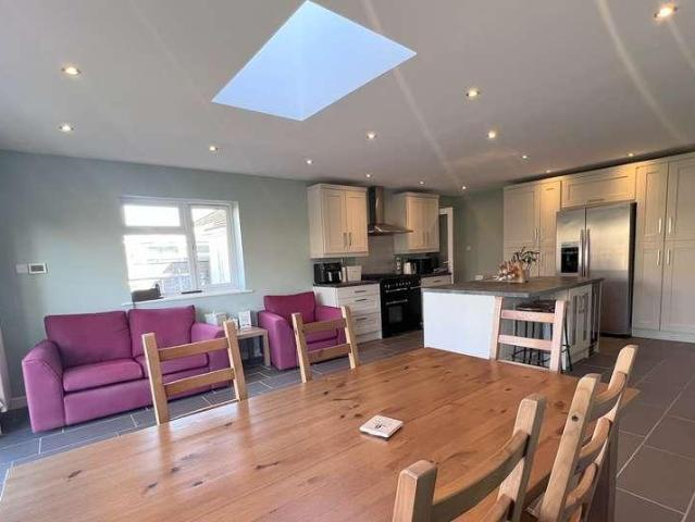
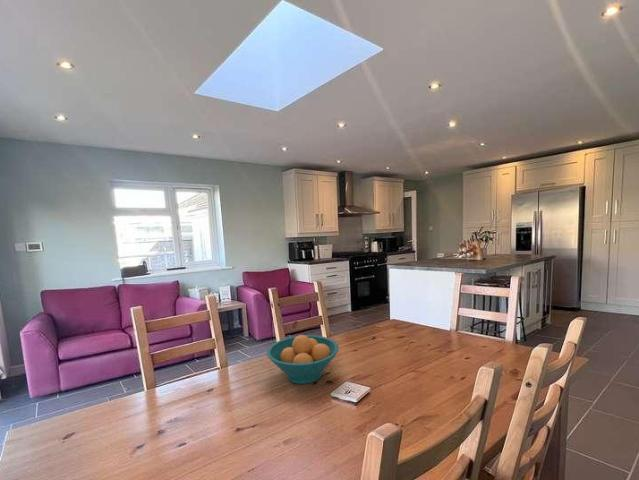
+ fruit bowl [266,334,340,385]
